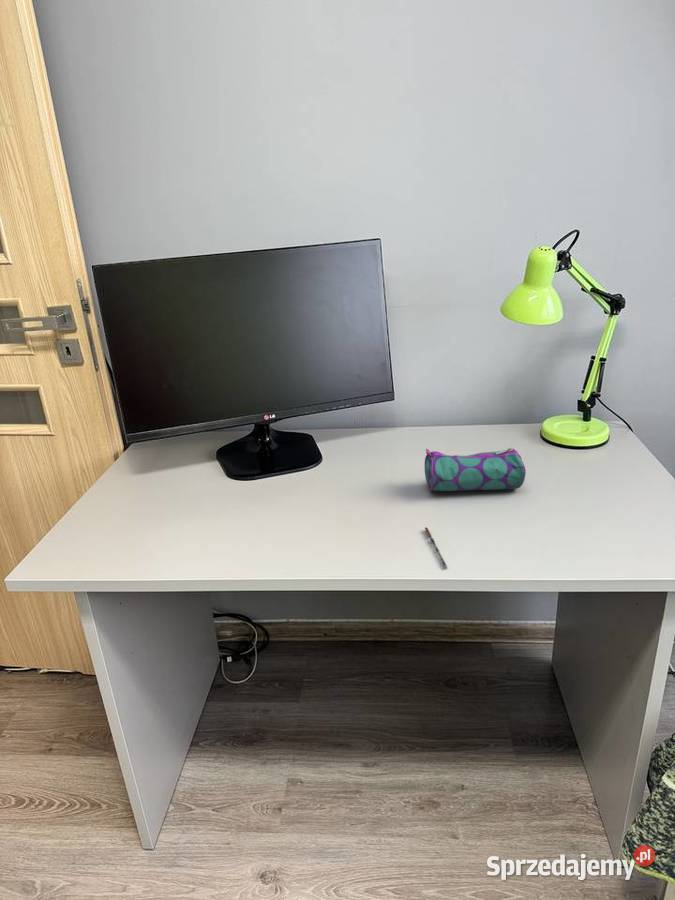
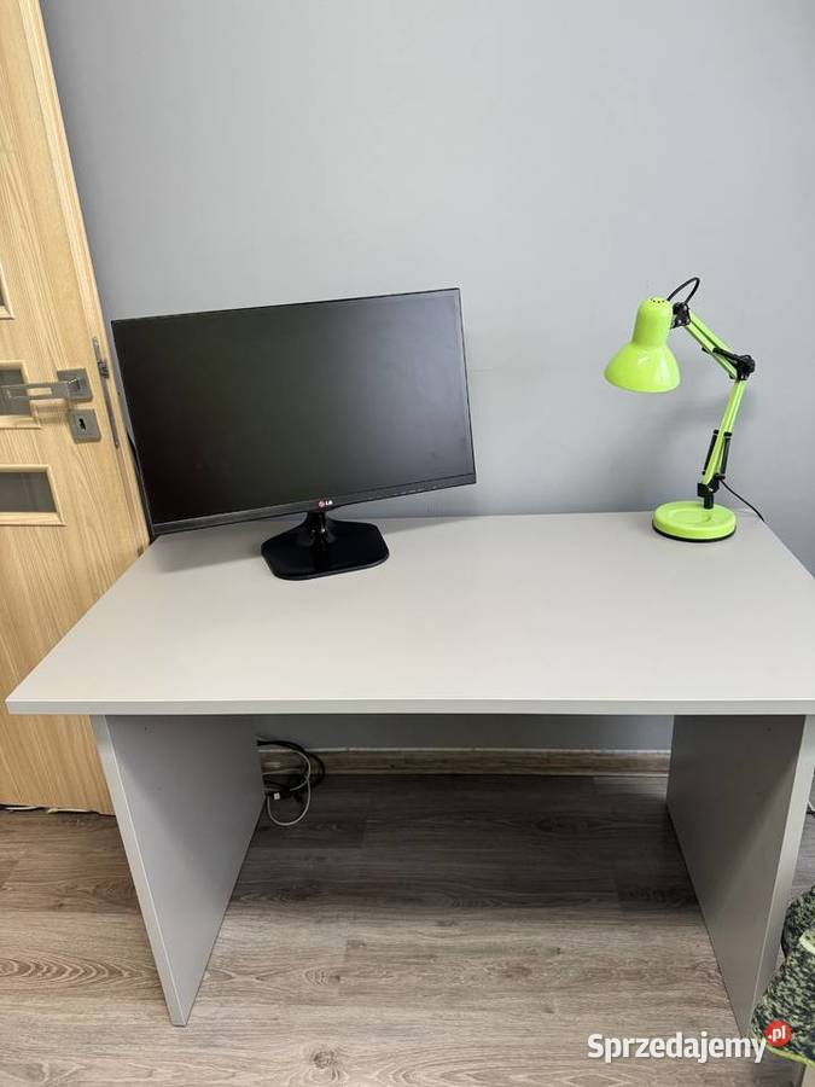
- pen [424,526,449,569]
- pencil case [424,447,527,492]
